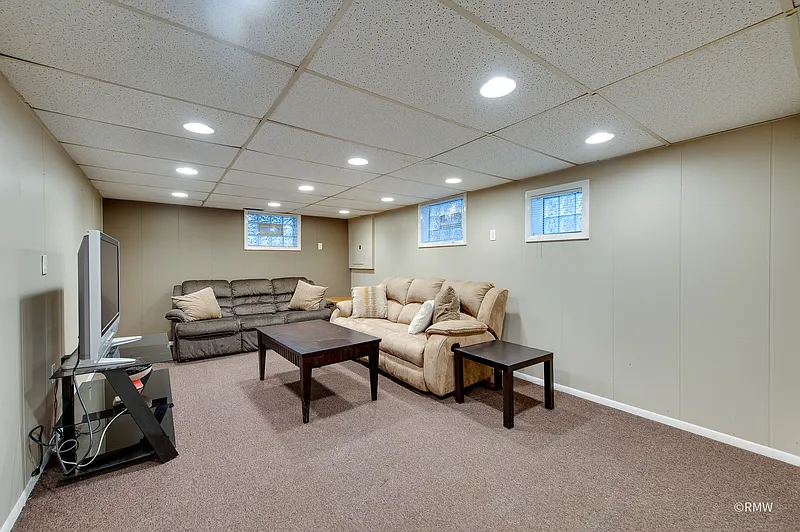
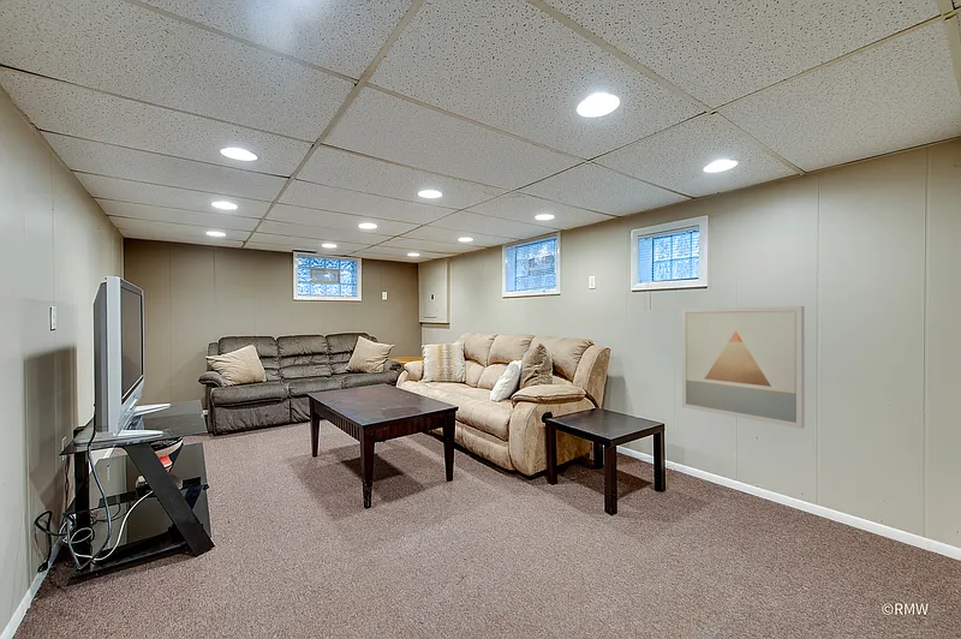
+ wall art [681,305,806,430]
